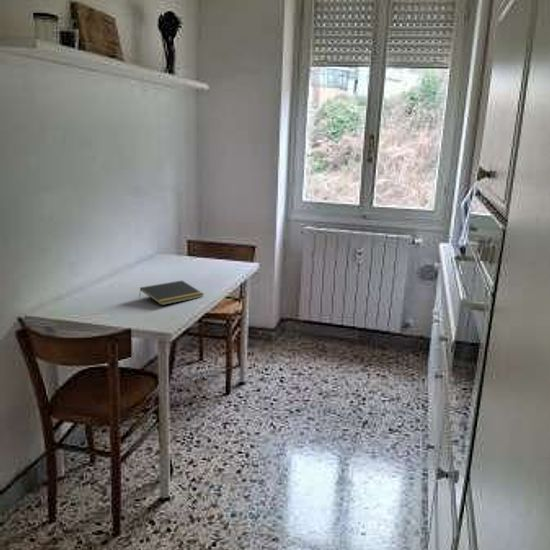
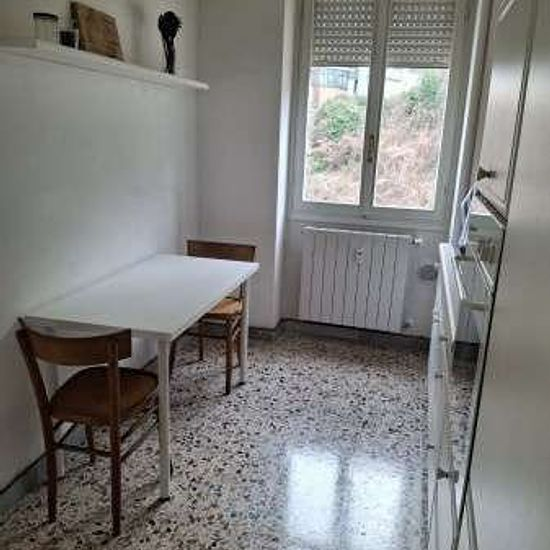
- notepad [138,280,205,306]
